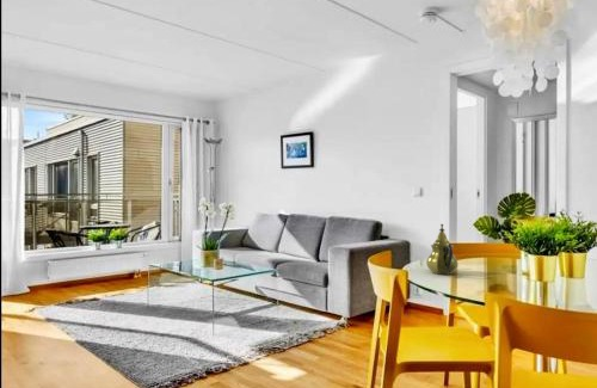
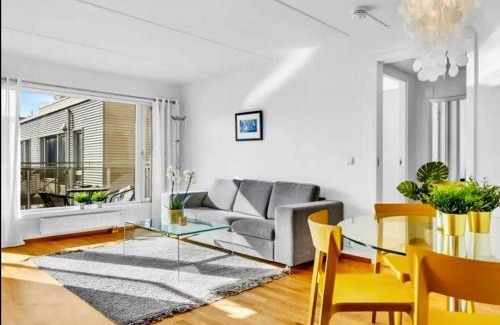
- teapot [425,223,458,276]
